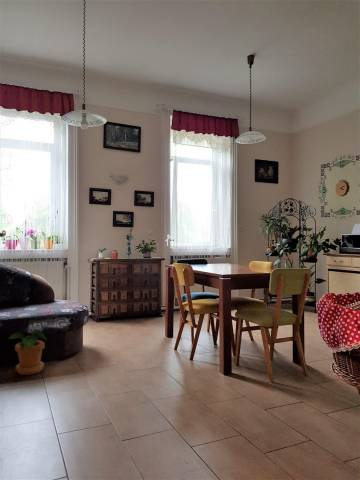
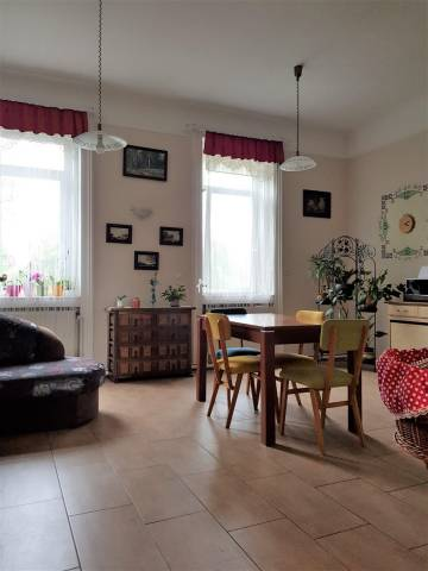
- potted plant [7,329,48,376]
